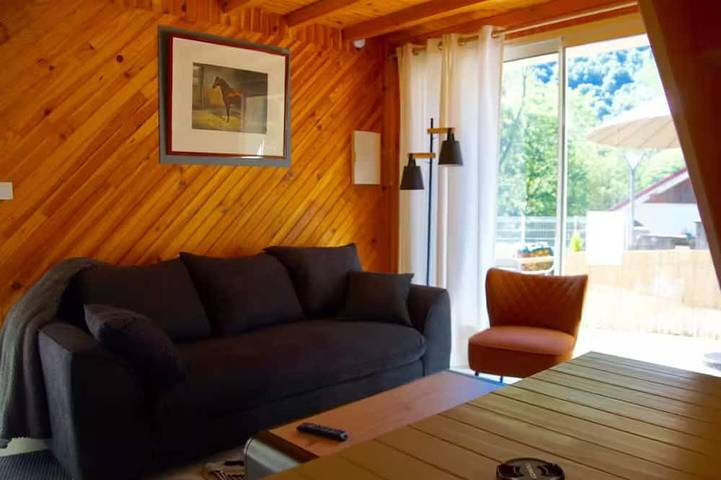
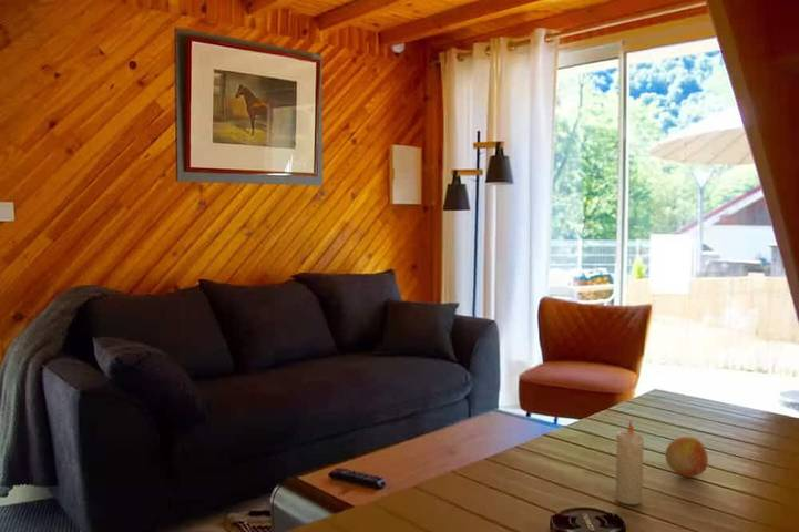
+ fruit [664,436,709,479]
+ candle [615,419,645,505]
